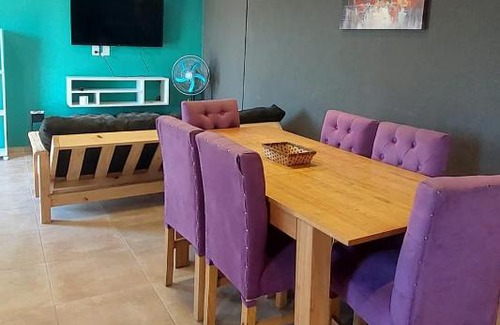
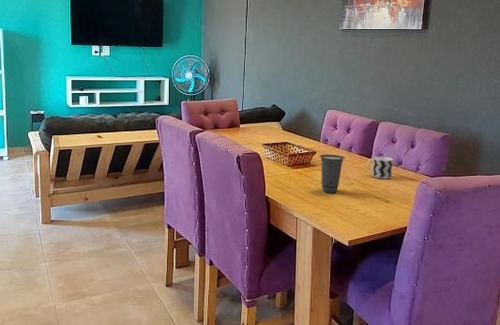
+ cup [366,156,394,179]
+ cup [318,154,346,194]
